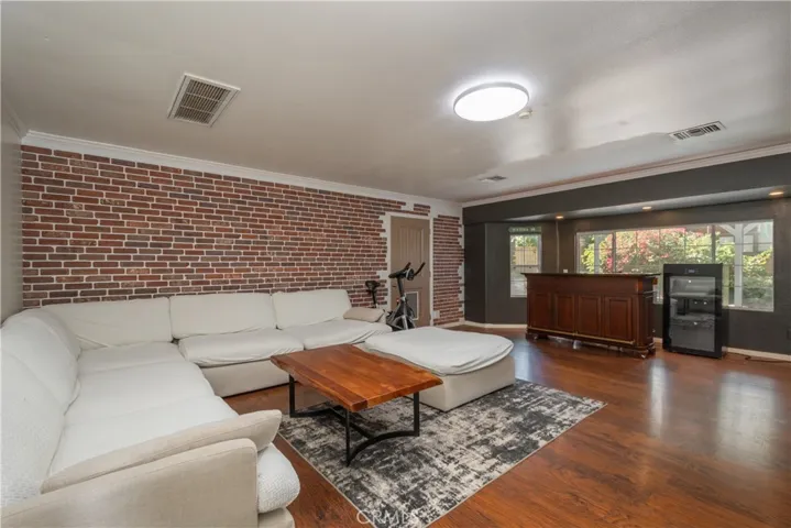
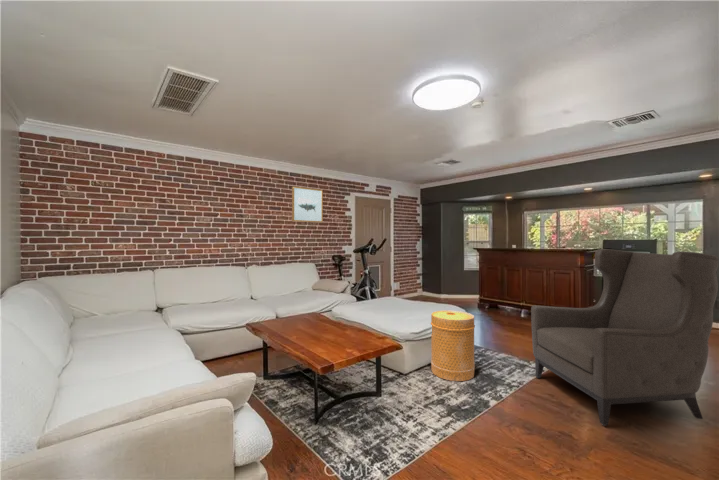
+ wall art [291,185,324,224]
+ basket [430,309,476,382]
+ chair [530,248,719,426]
